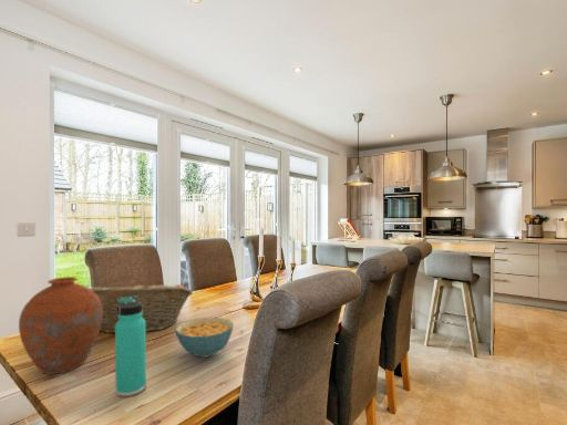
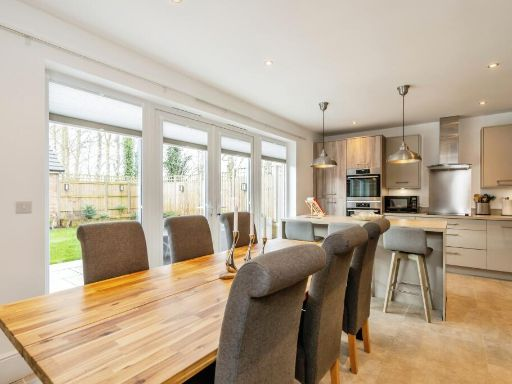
- cereal bowl [175,317,235,359]
- fruit basket [87,279,194,334]
- vase [18,276,103,375]
- thermos bottle [114,296,147,397]
